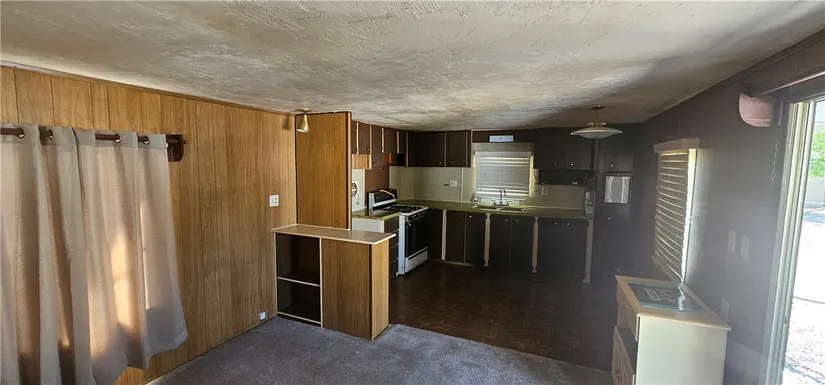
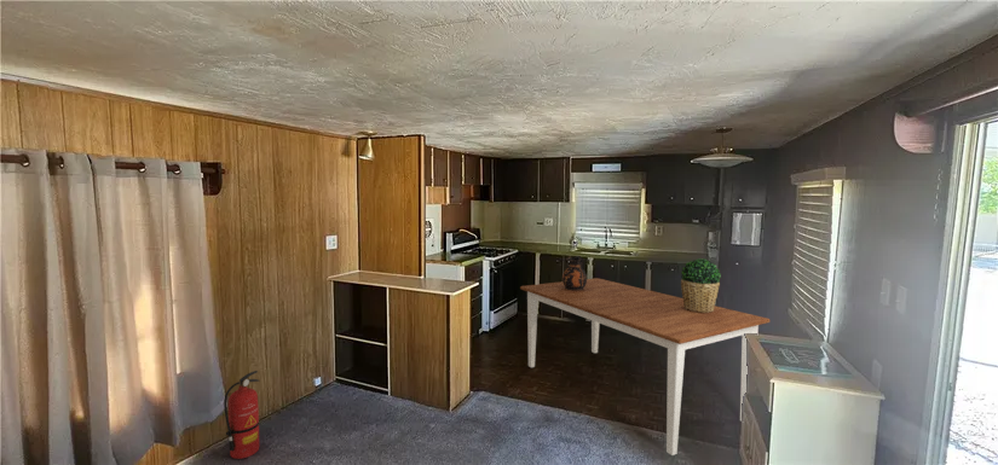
+ dining table [519,277,771,457]
+ potted plant [680,257,722,313]
+ ceramic jug [561,256,588,290]
+ fire extinguisher [223,370,260,460]
